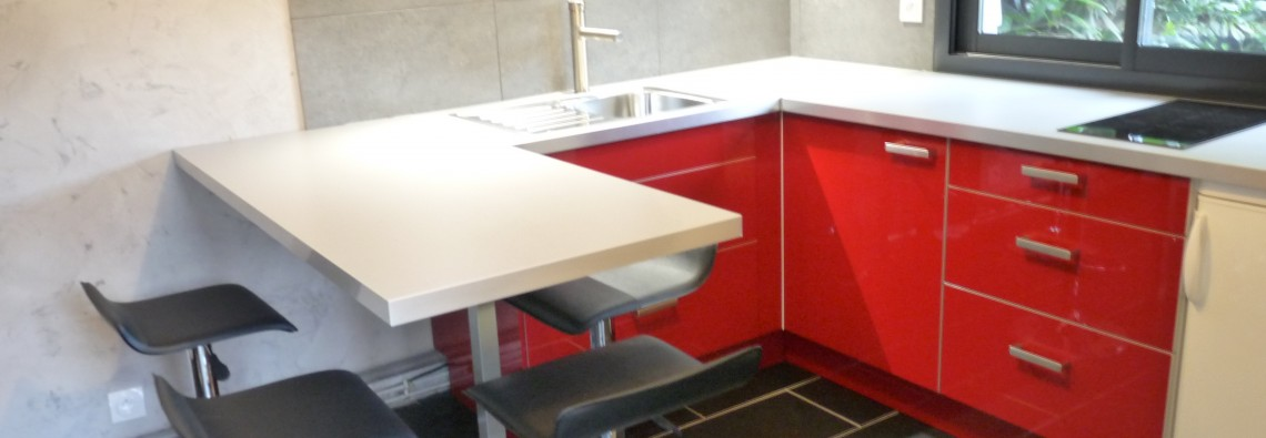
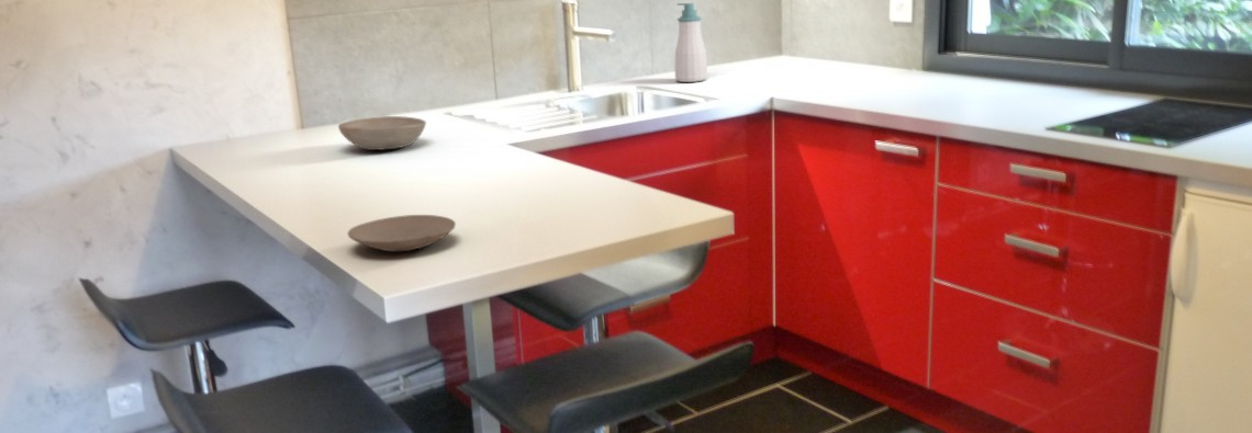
+ soap bottle [673,2,708,83]
+ bowl [337,115,427,151]
+ plate [347,214,457,252]
